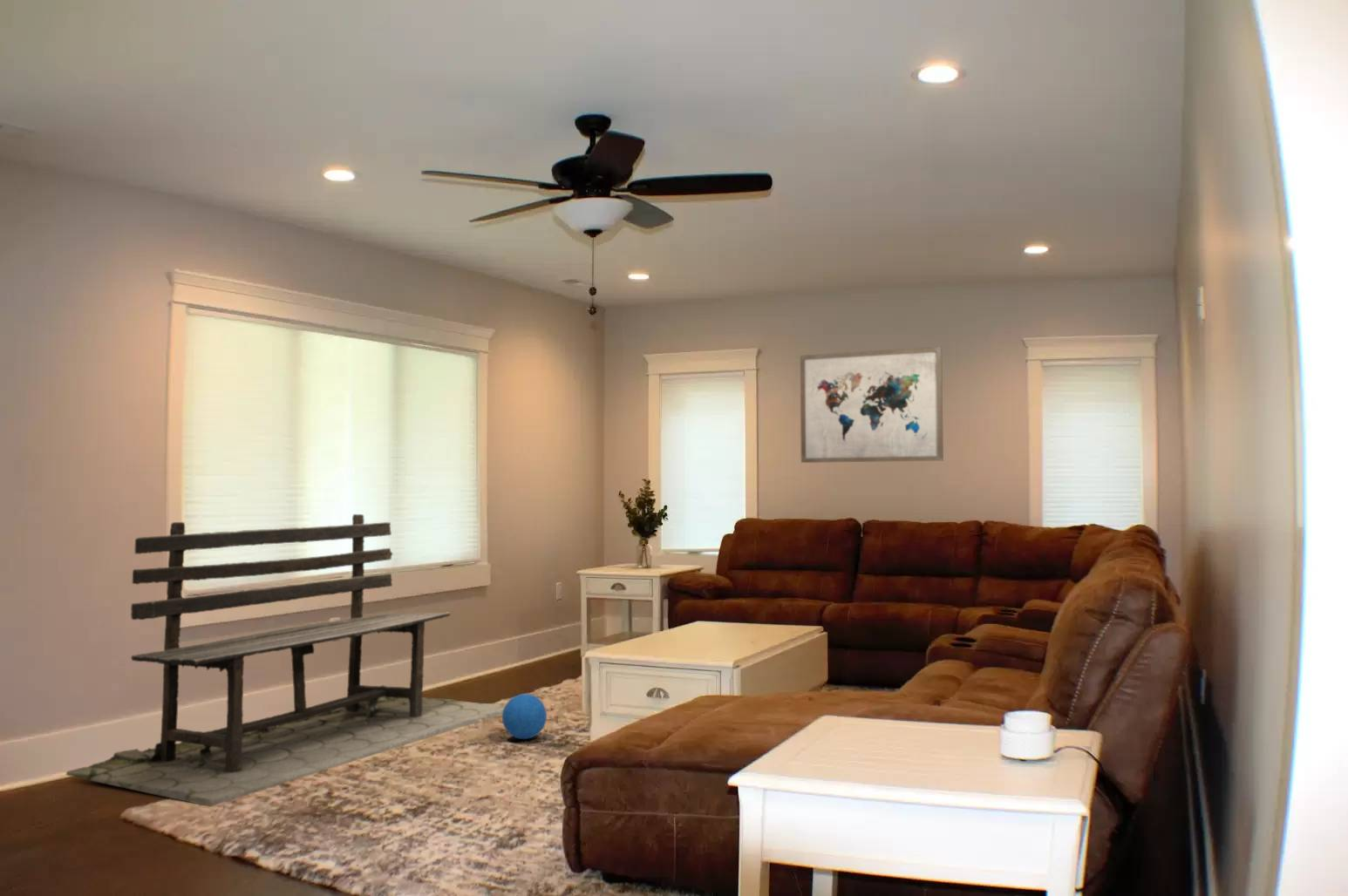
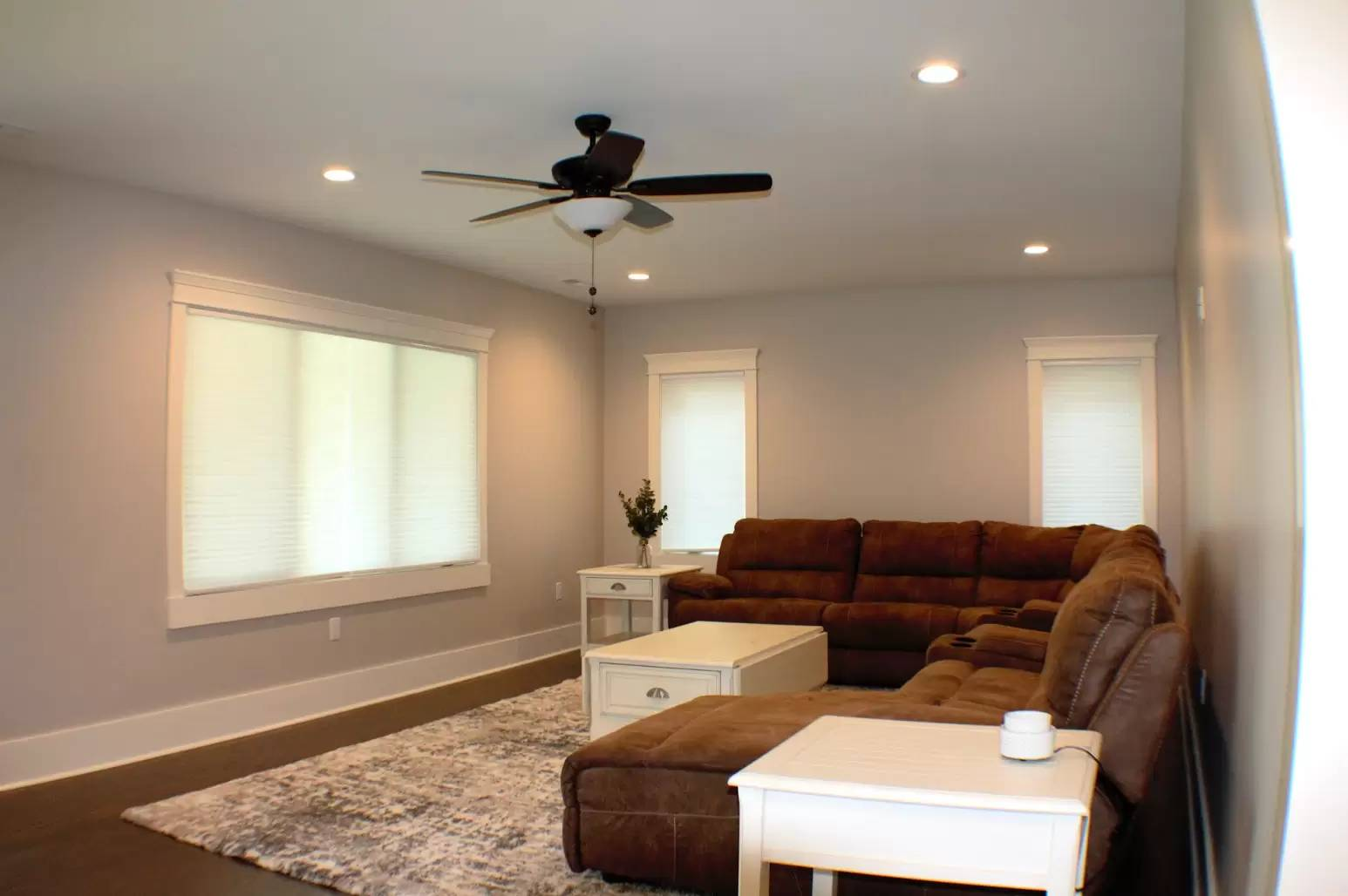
- park bench [65,513,506,807]
- wall art [800,346,944,464]
- decorative ball [501,693,548,740]
